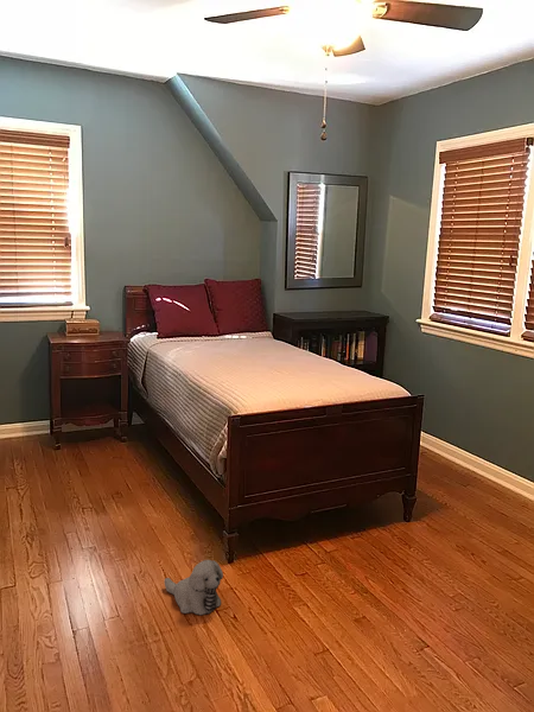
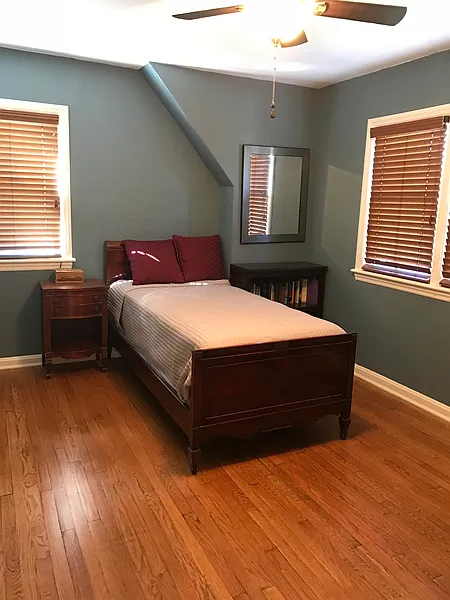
- plush toy [164,559,224,616]
